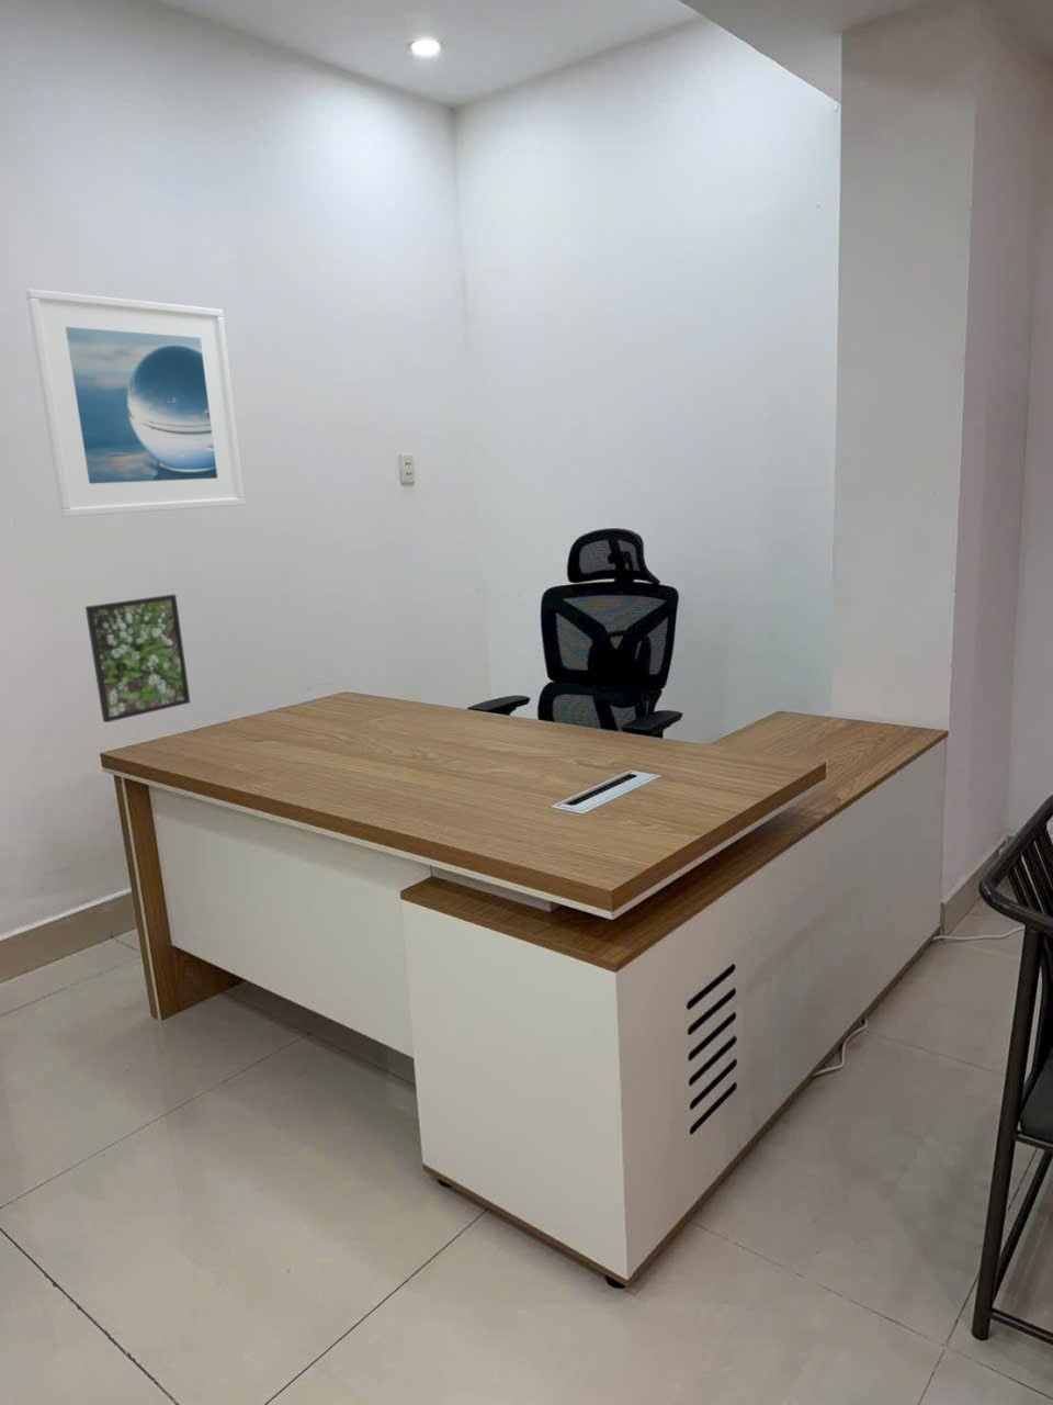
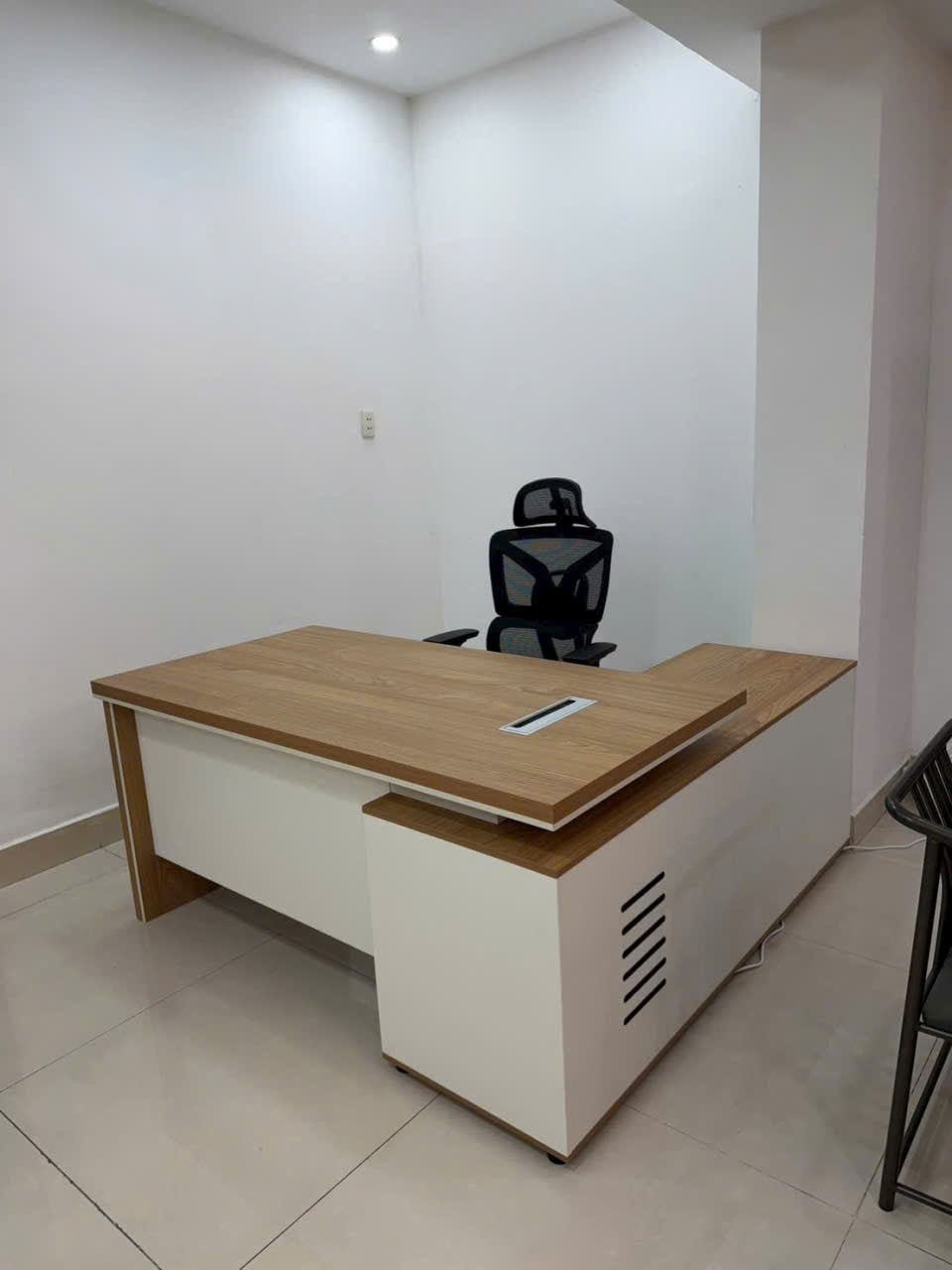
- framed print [84,594,191,724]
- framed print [24,288,246,518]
